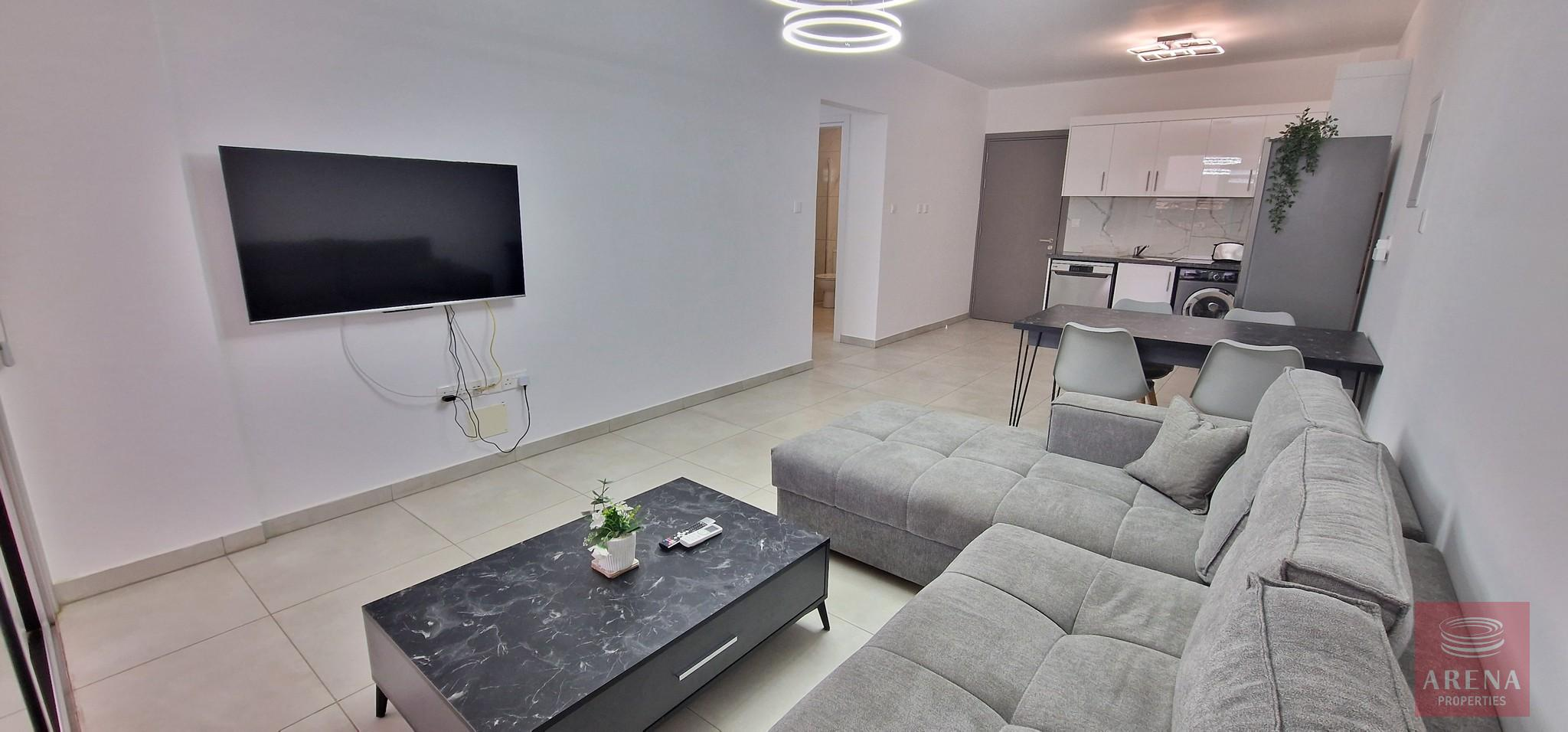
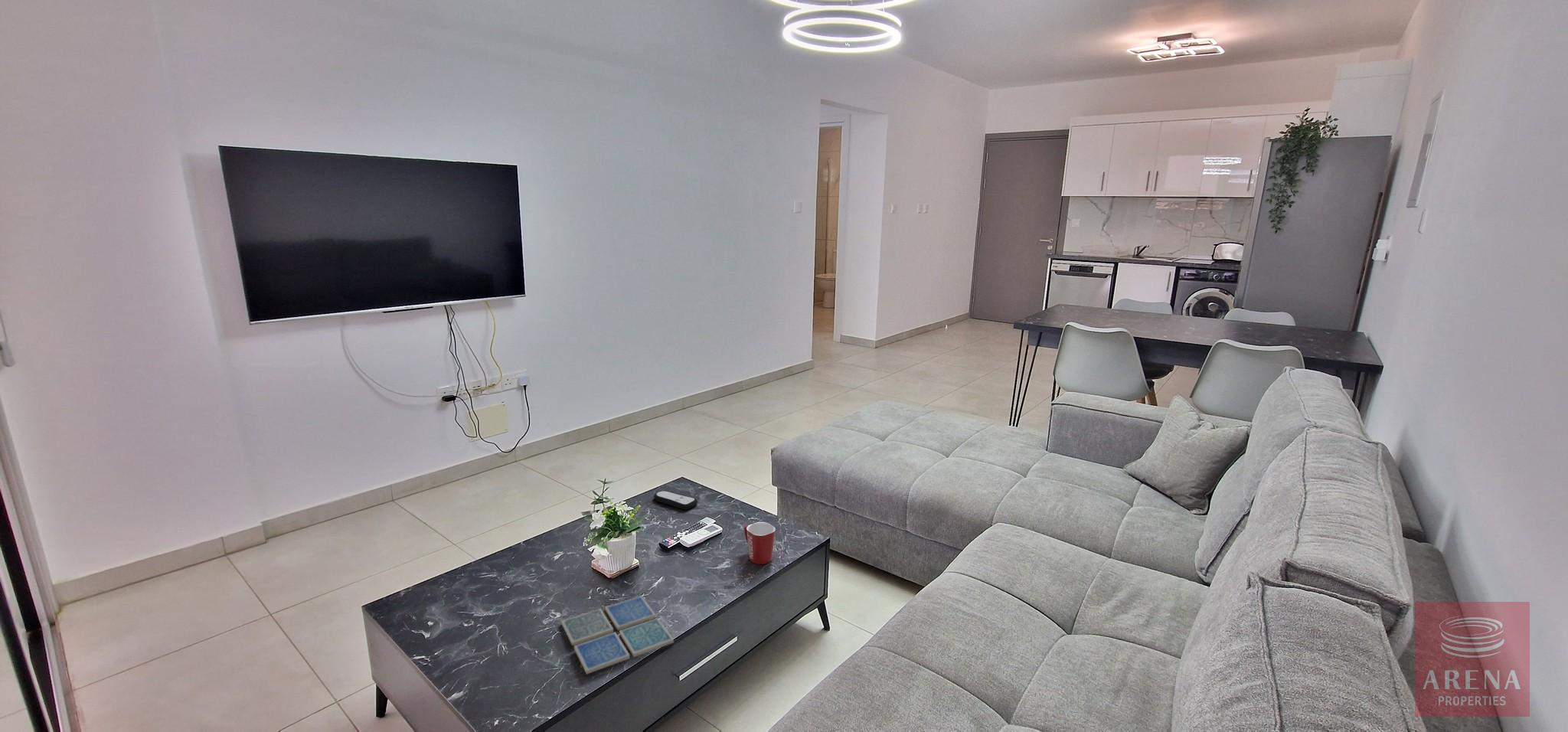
+ mug [743,521,776,565]
+ drink coaster [560,595,675,675]
+ remote control [653,490,698,511]
